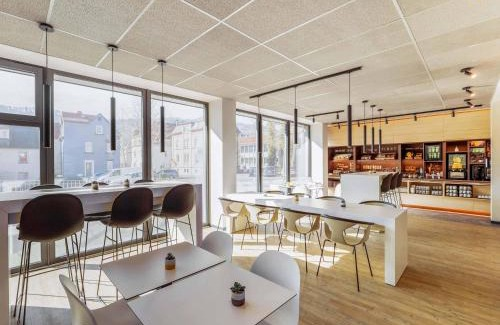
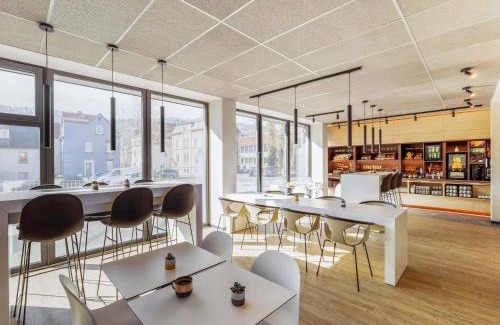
+ cup [170,275,194,298]
